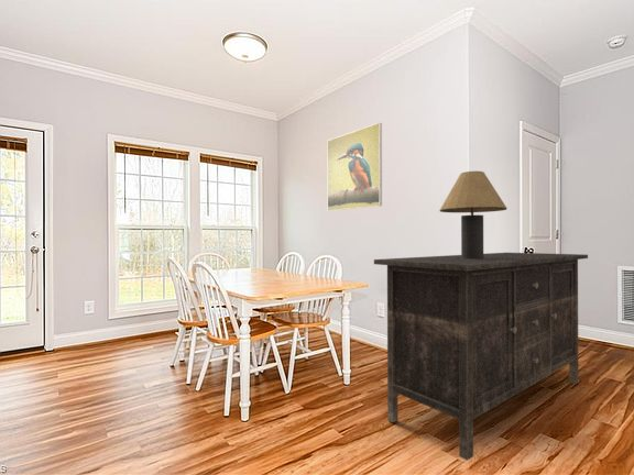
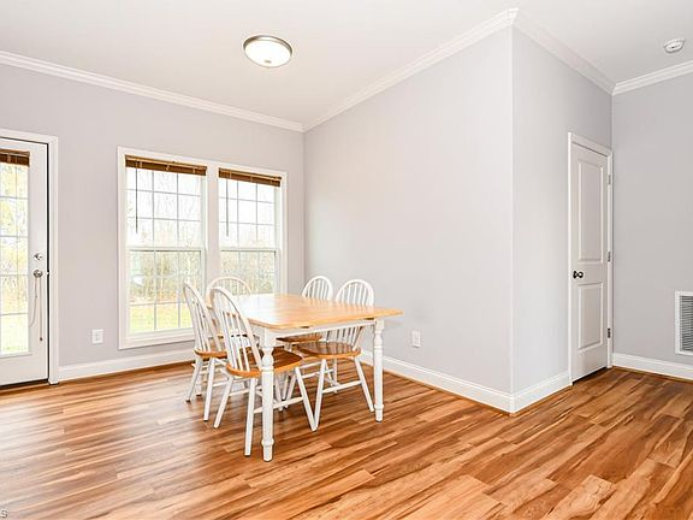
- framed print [326,122,383,212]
- sideboard [373,252,589,461]
- table lamp [438,170,507,258]
